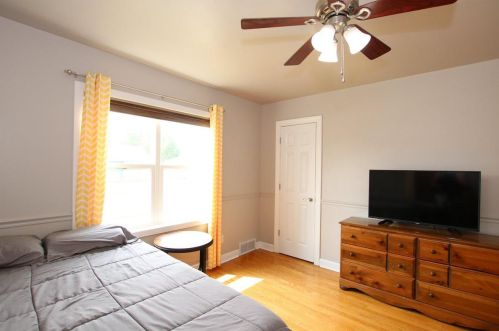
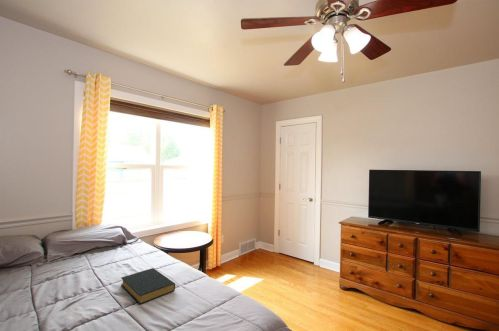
+ hardback book [120,267,176,305]
